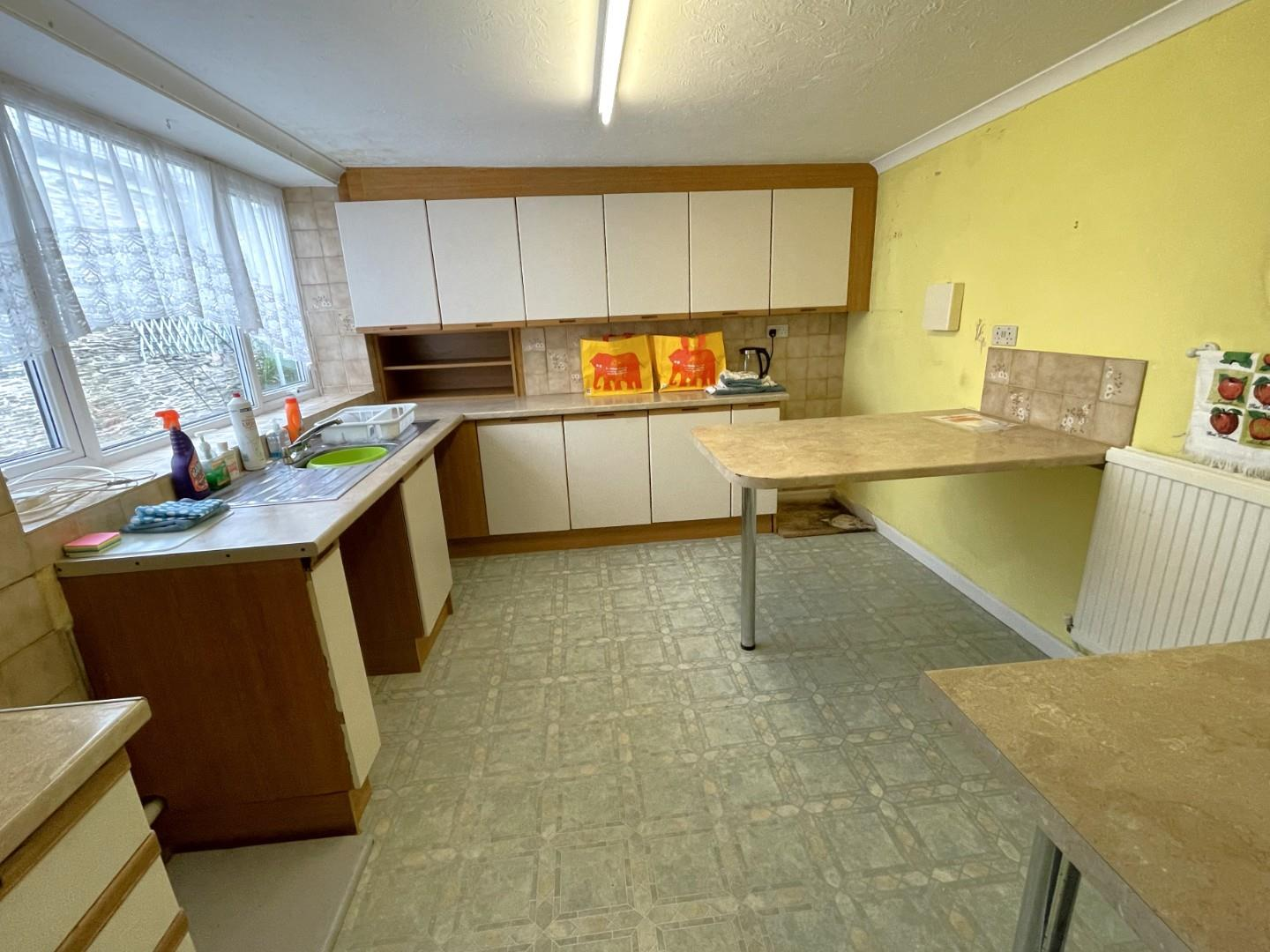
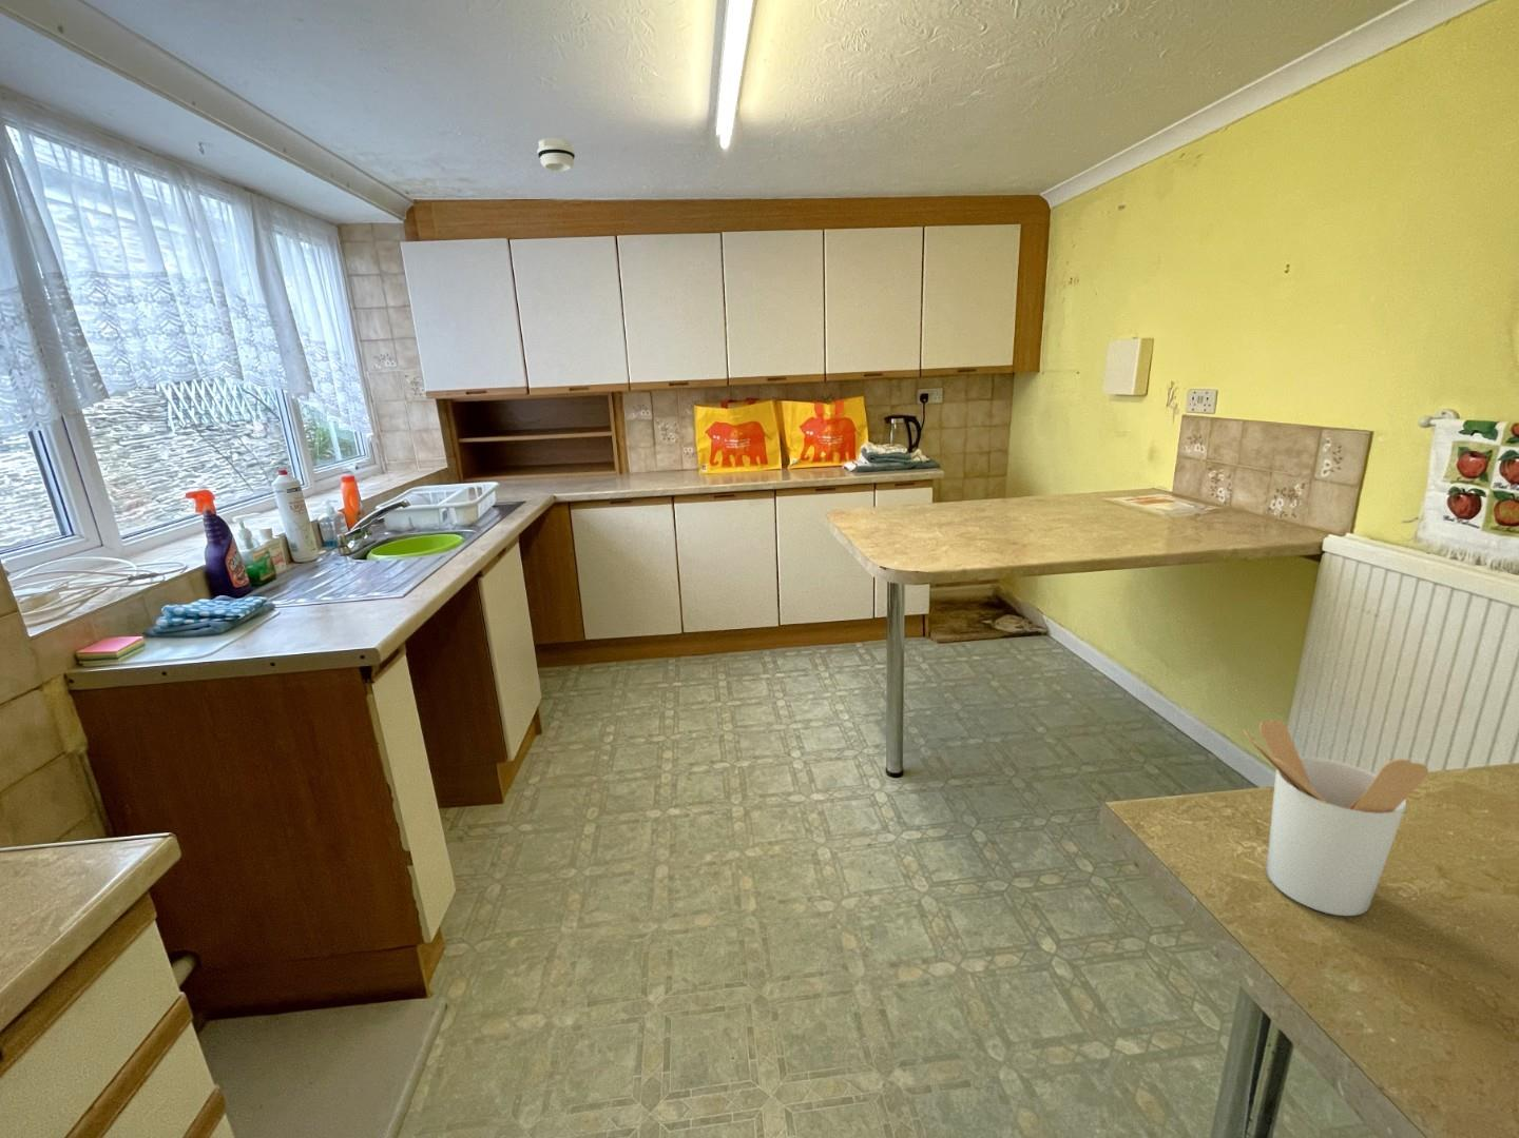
+ utensil holder [1243,718,1429,917]
+ smoke detector [536,137,577,172]
